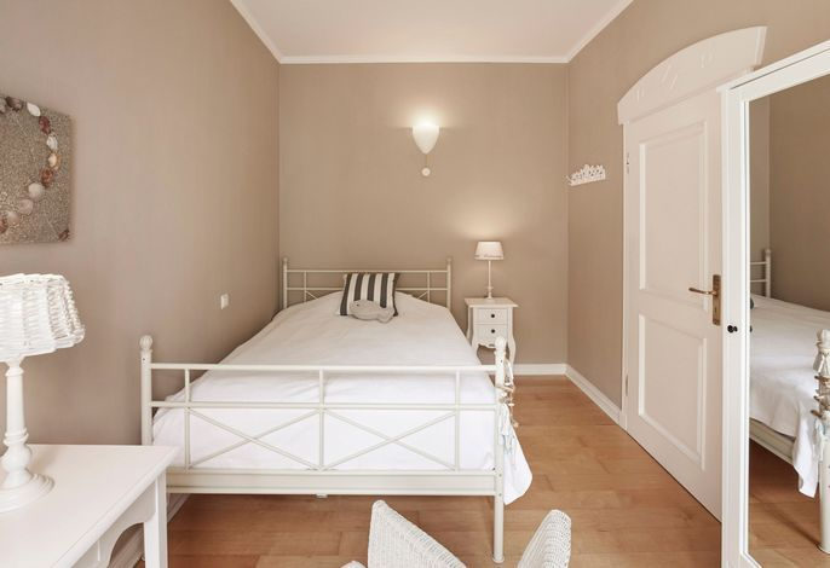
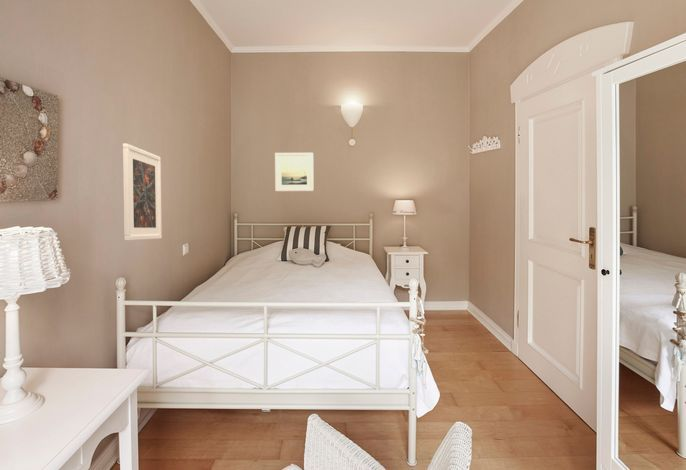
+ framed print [122,142,163,241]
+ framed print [274,152,314,192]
